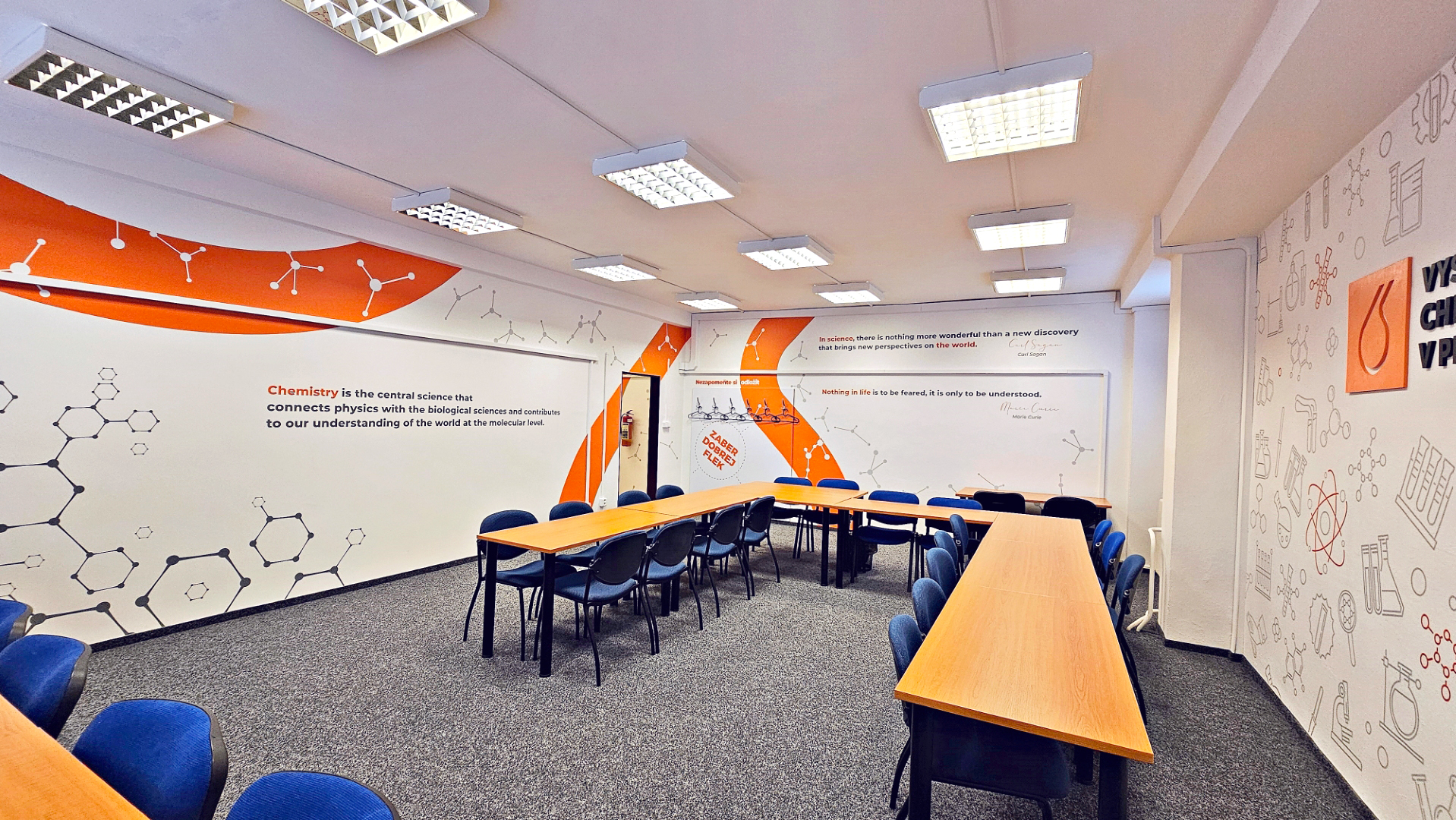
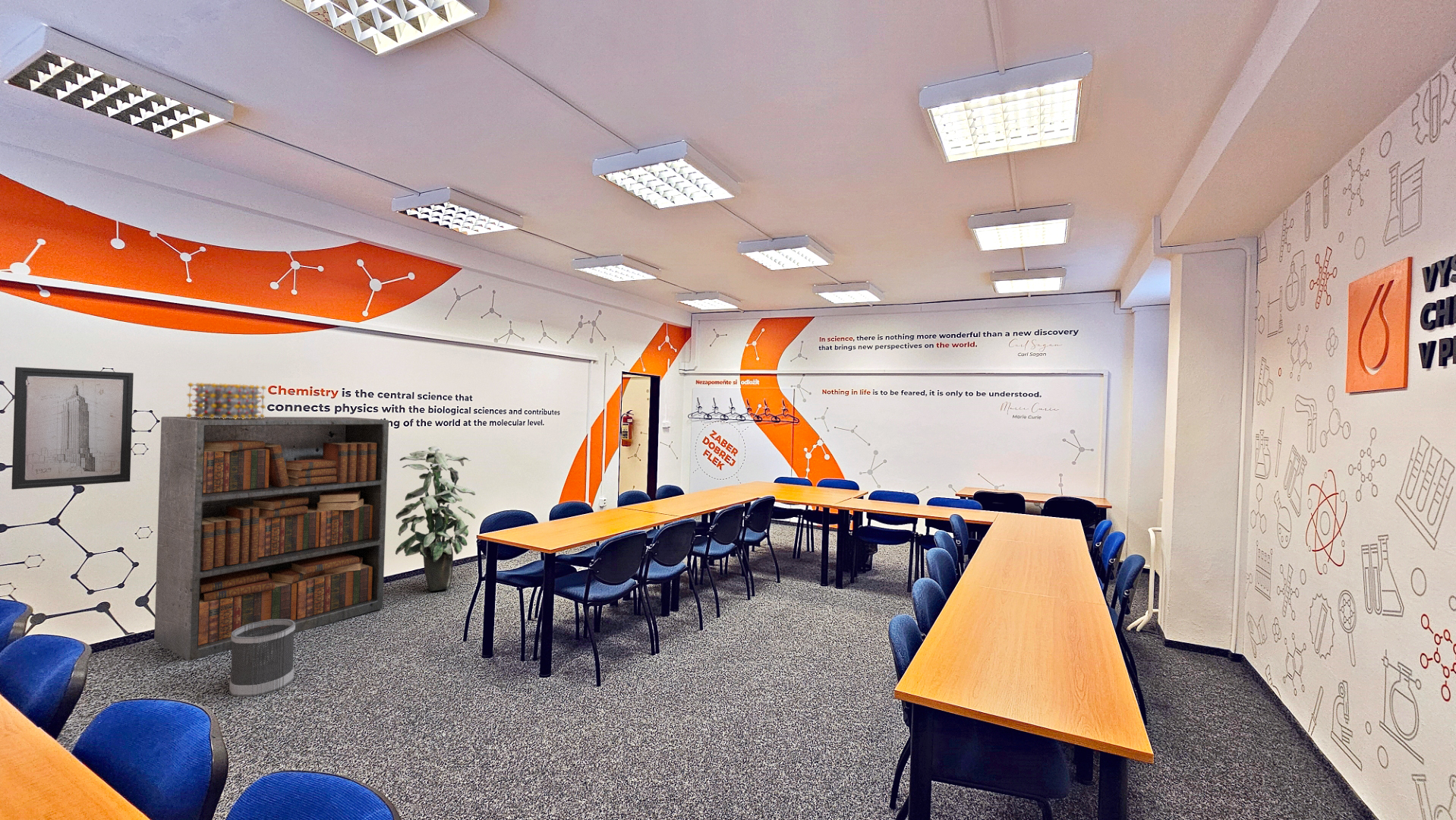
+ wall art [11,366,134,490]
+ molecular model [185,382,266,419]
+ indoor plant [395,446,476,591]
+ wastebasket [228,620,295,698]
+ bookcase [153,416,389,661]
